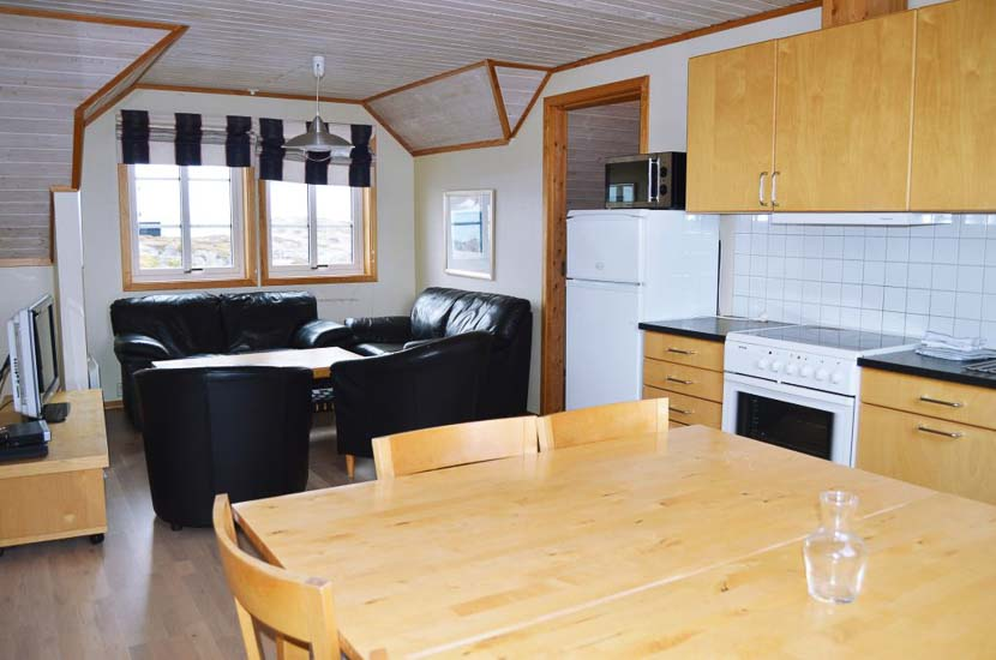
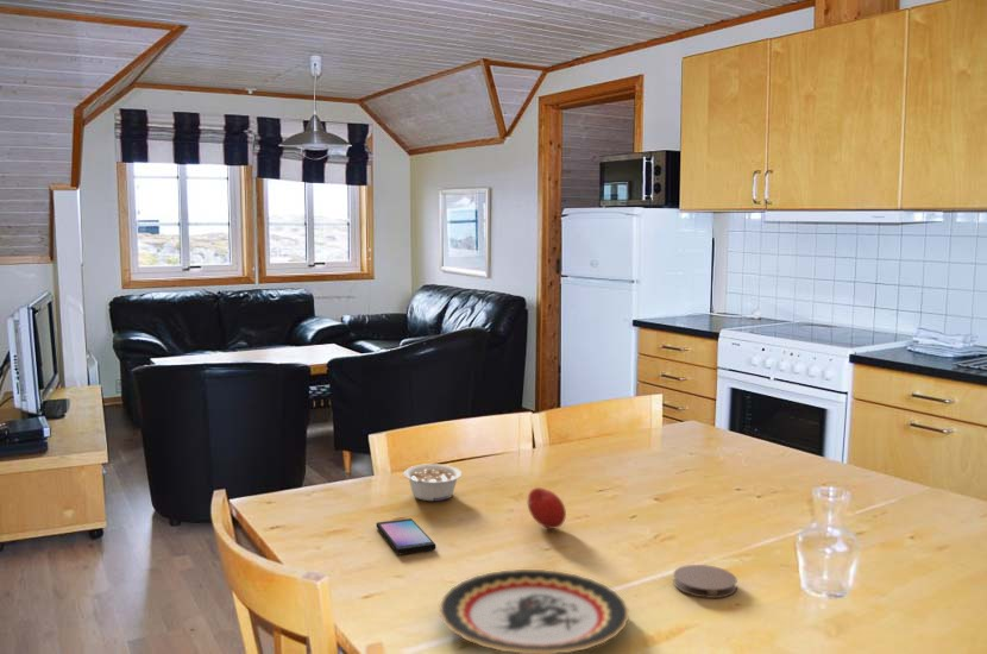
+ fruit [527,486,567,530]
+ legume [403,463,463,502]
+ plate [438,568,630,654]
+ coaster [672,564,738,599]
+ smartphone [376,517,438,555]
